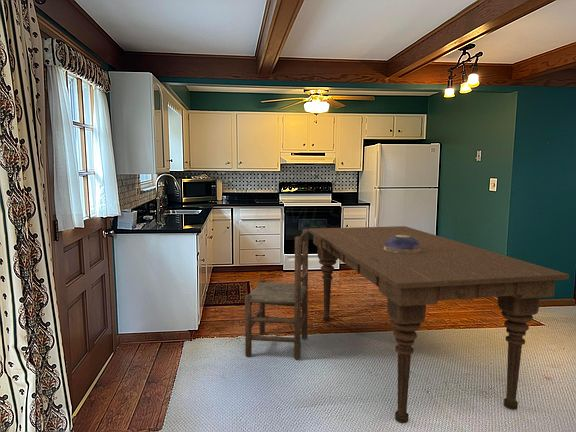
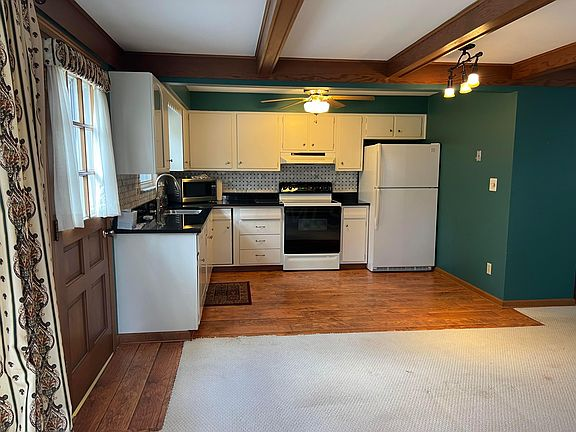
- dining table [307,225,570,424]
- dining chair [244,228,309,361]
- decorative bowl [384,235,421,254]
